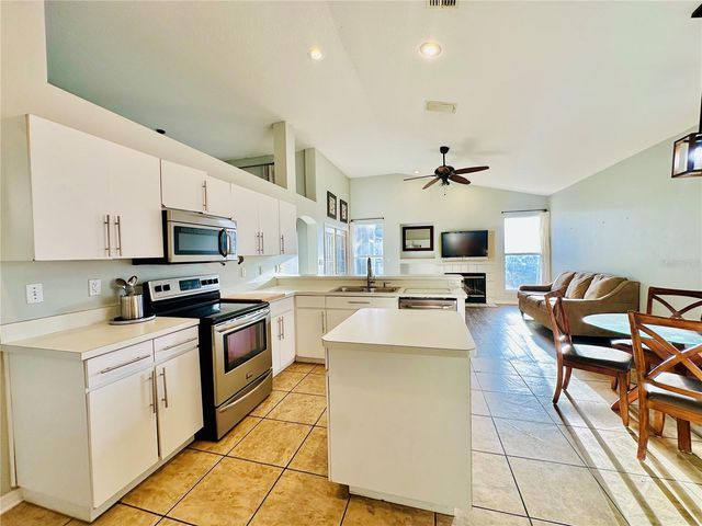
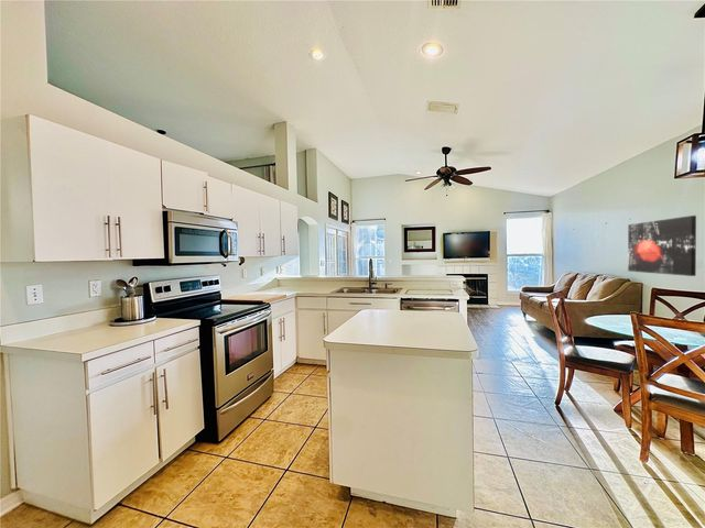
+ wall art [627,215,697,277]
